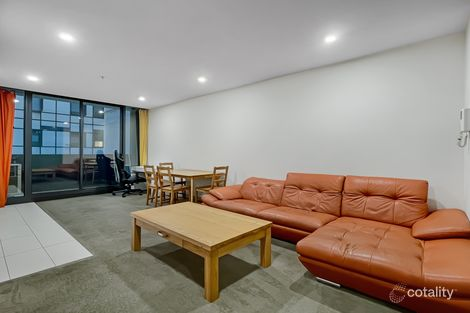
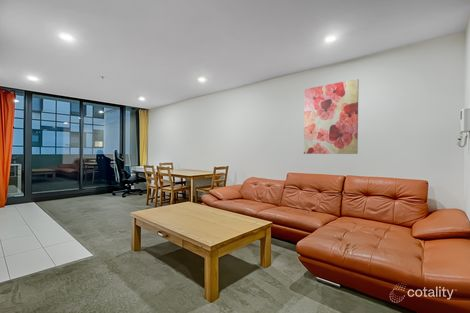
+ wall art [303,78,360,155]
